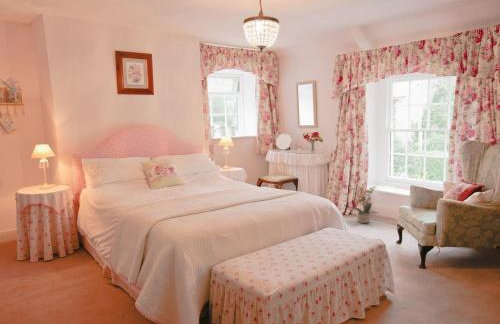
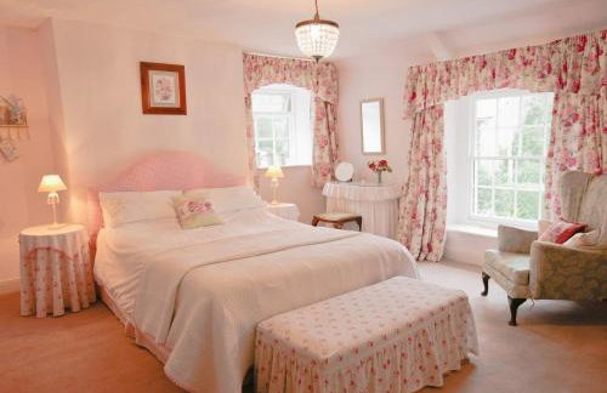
- potted plant [346,184,378,224]
